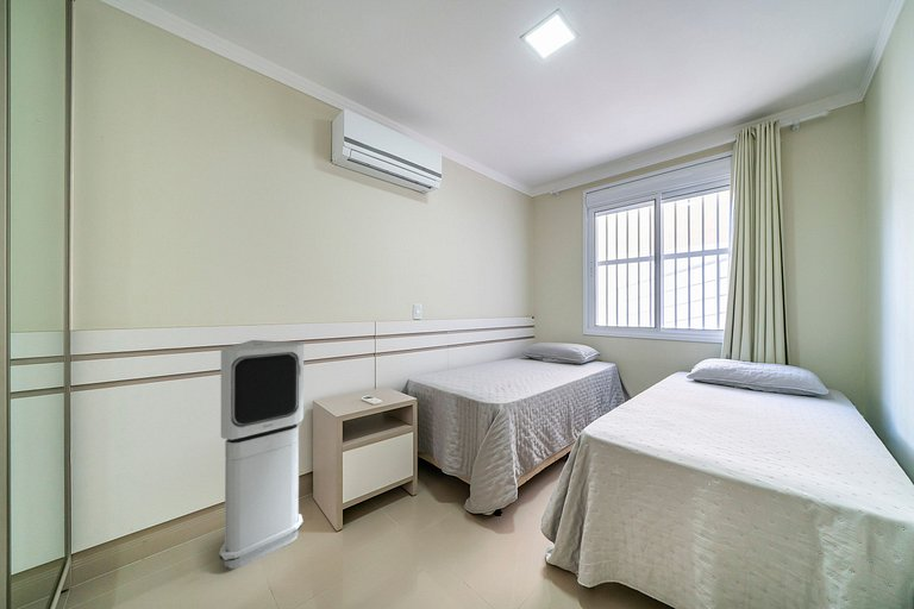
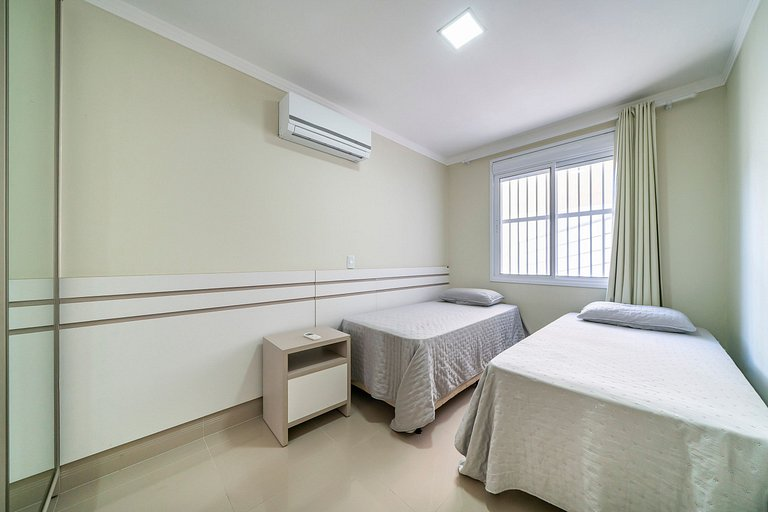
- air purifier [218,339,305,570]
